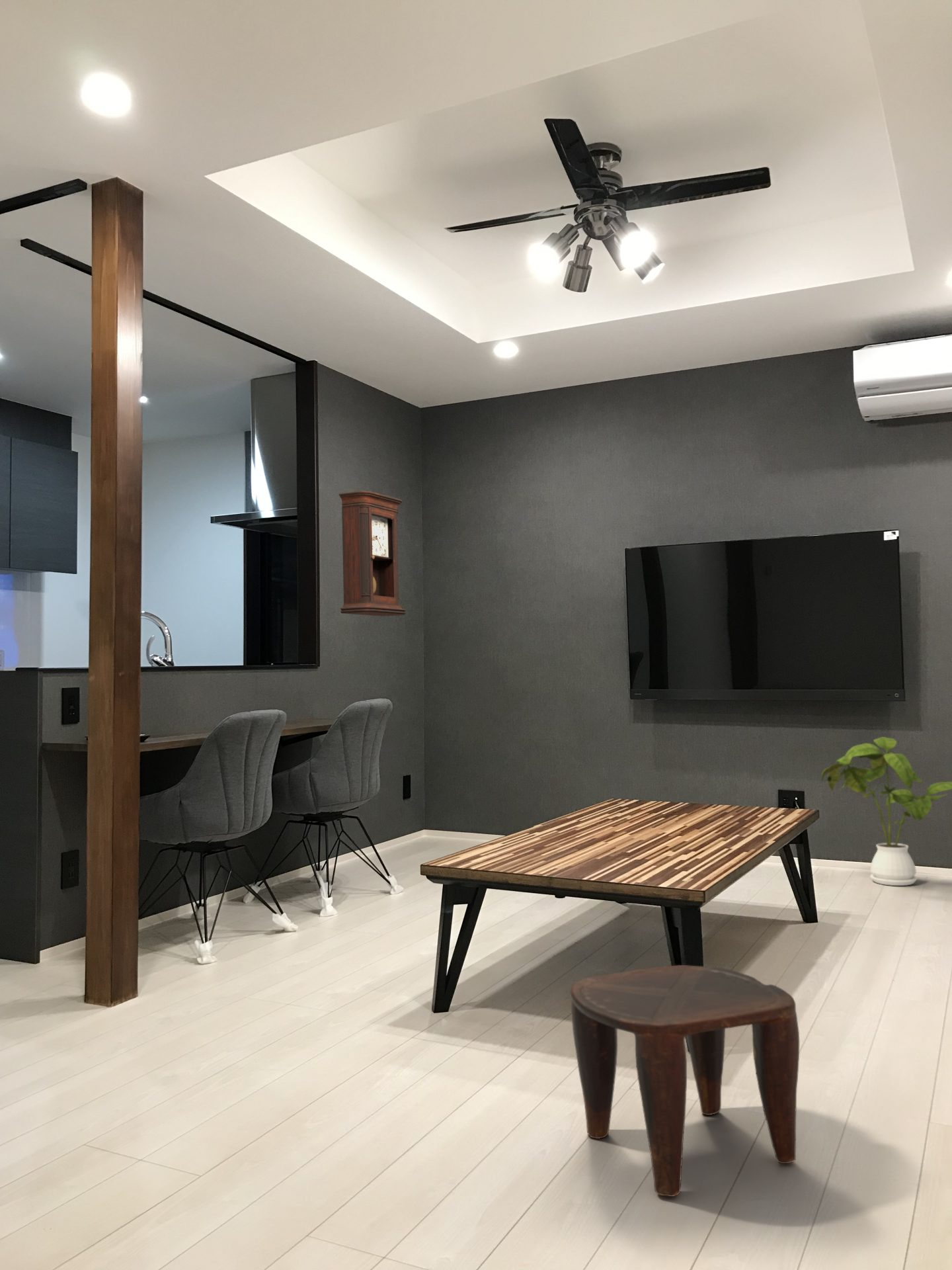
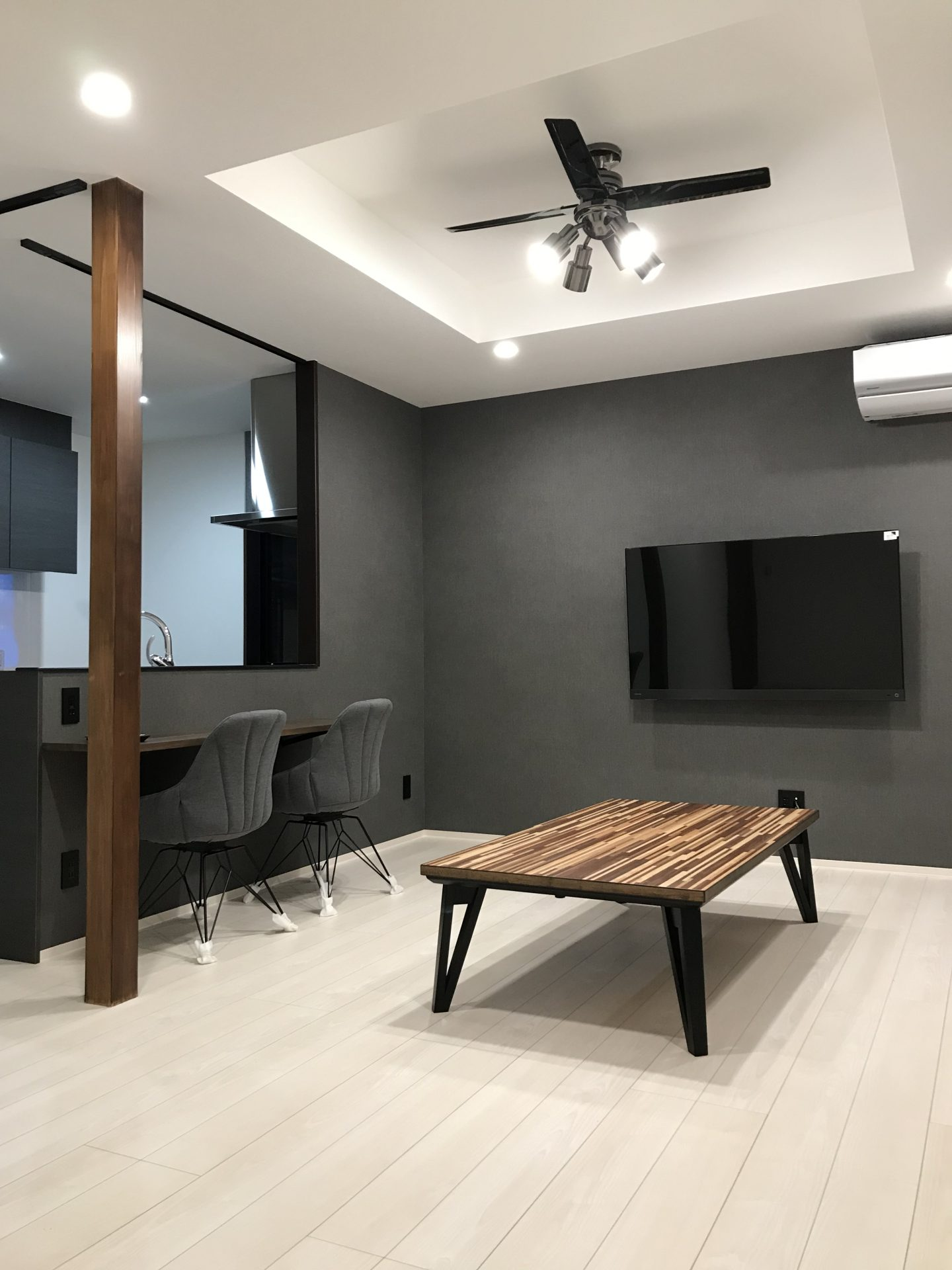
- house plant [820,736,952,886]
- pendulum clock [338,490,407,617]
- stool [570,964,800,1197]
